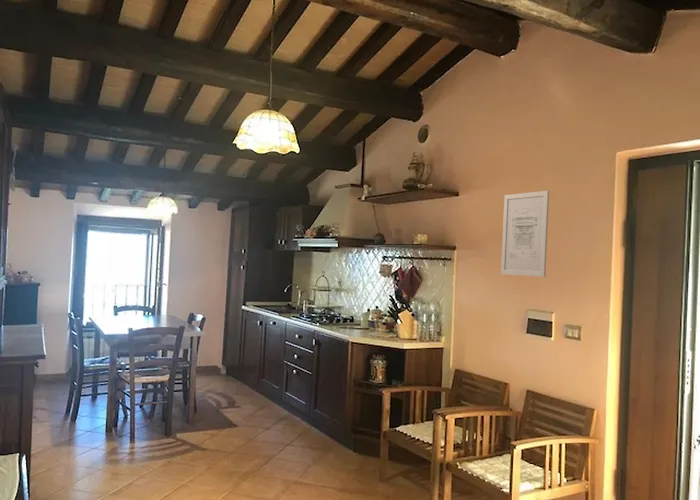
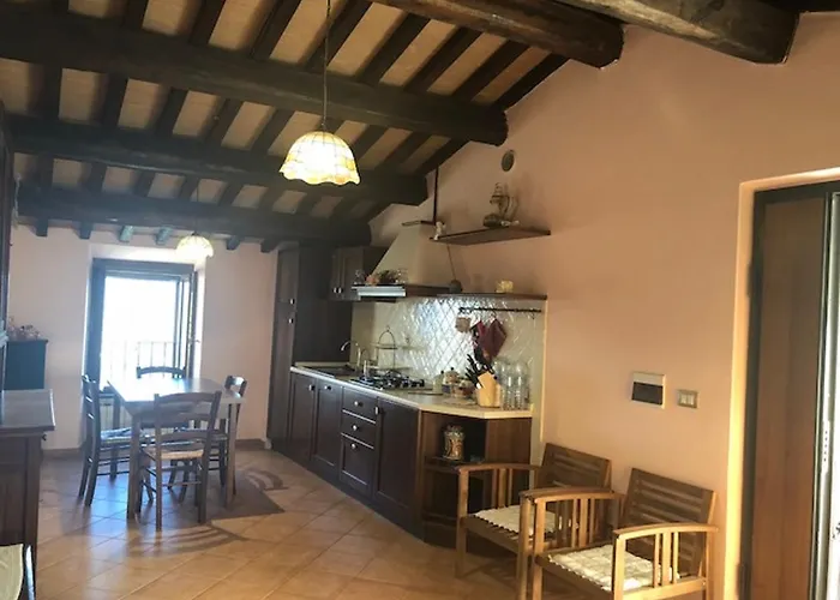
- wall art [500,190,550,278]
